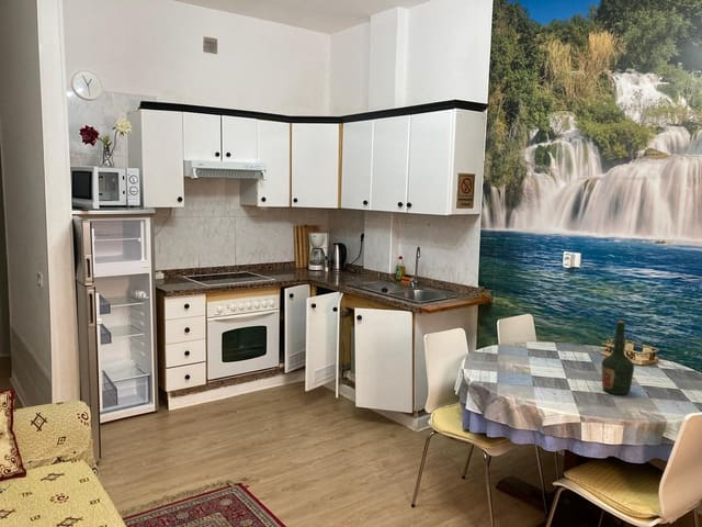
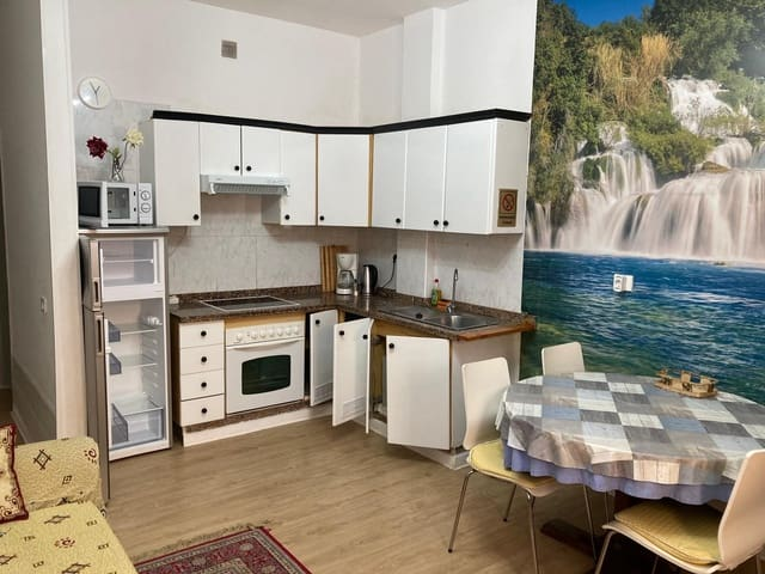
- bottle [601,319,635,395]
